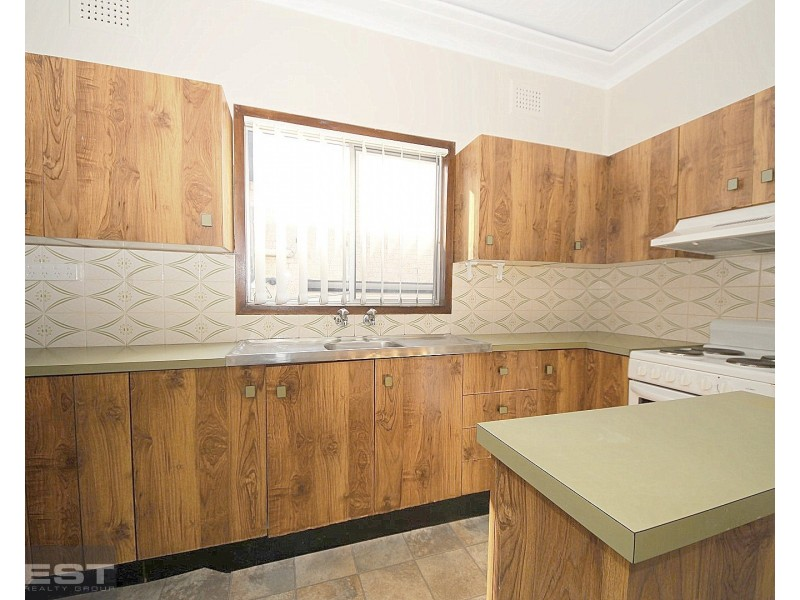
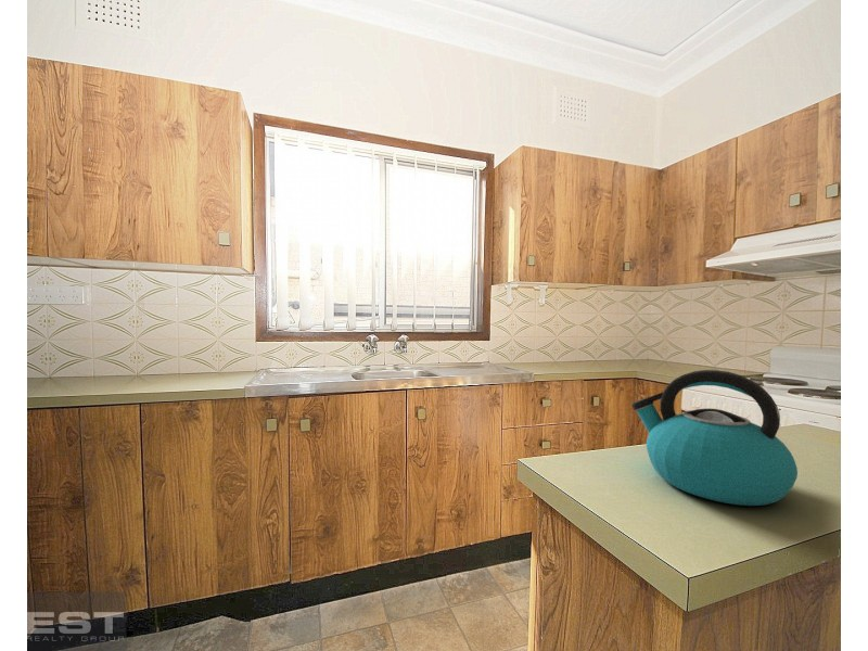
+ kettle [630,369,799,507]
